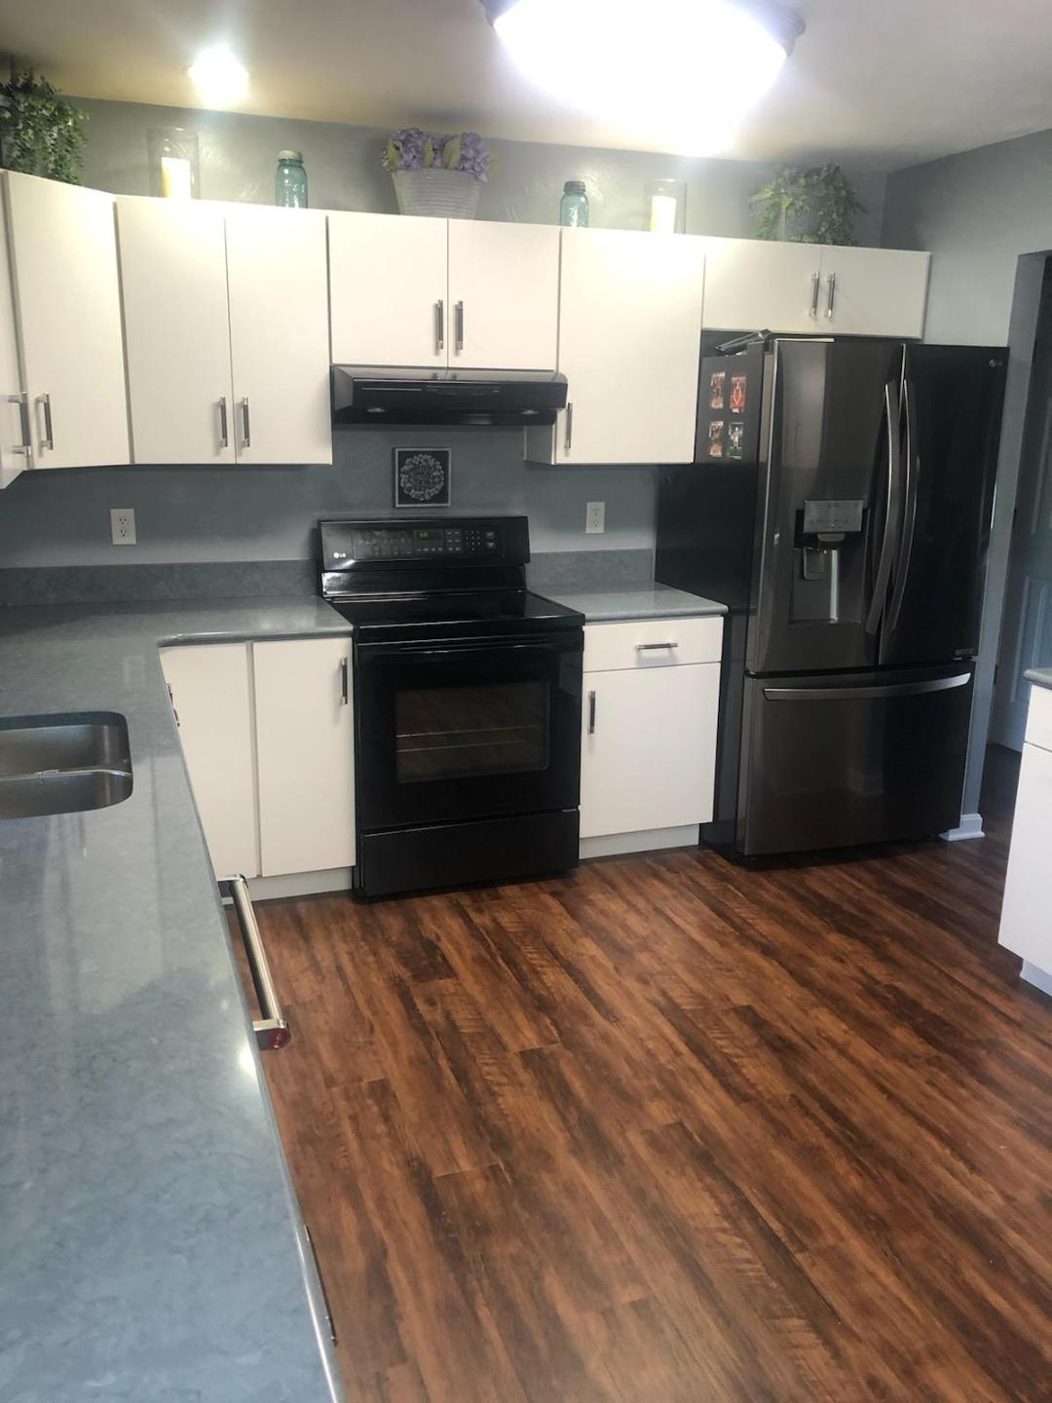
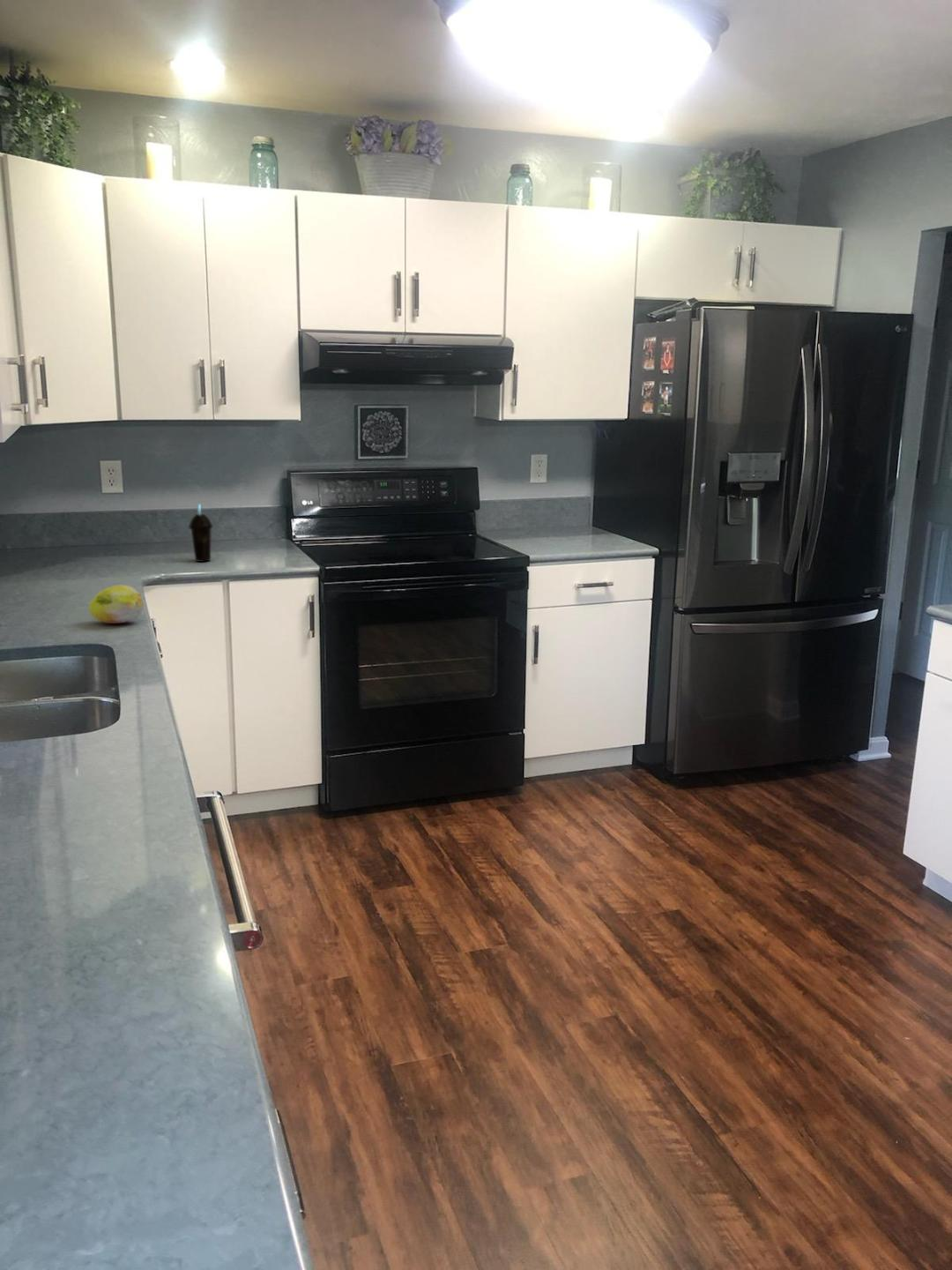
+ fruit [88,585,145,624]
+ cup [188,503,214,563]
